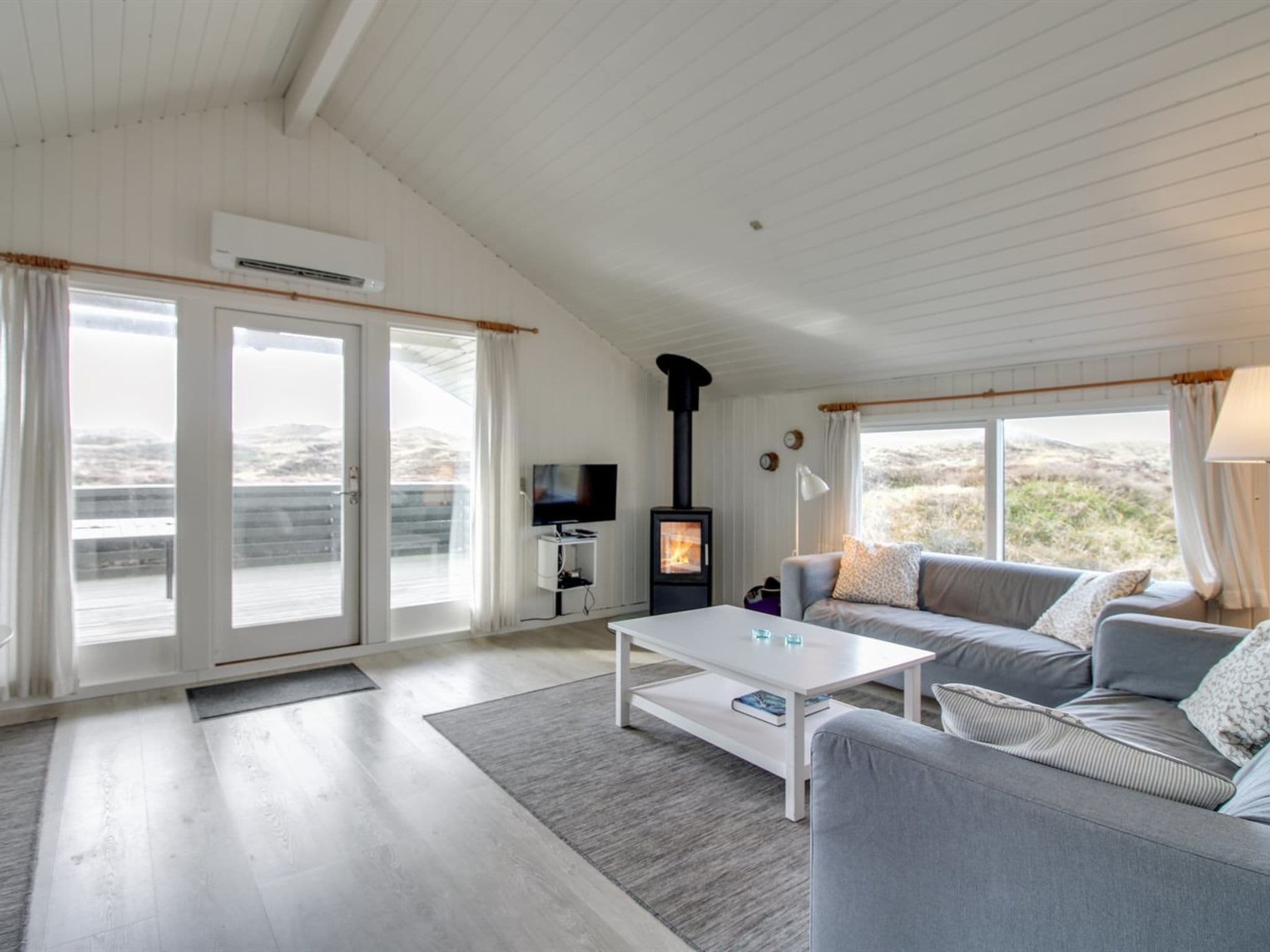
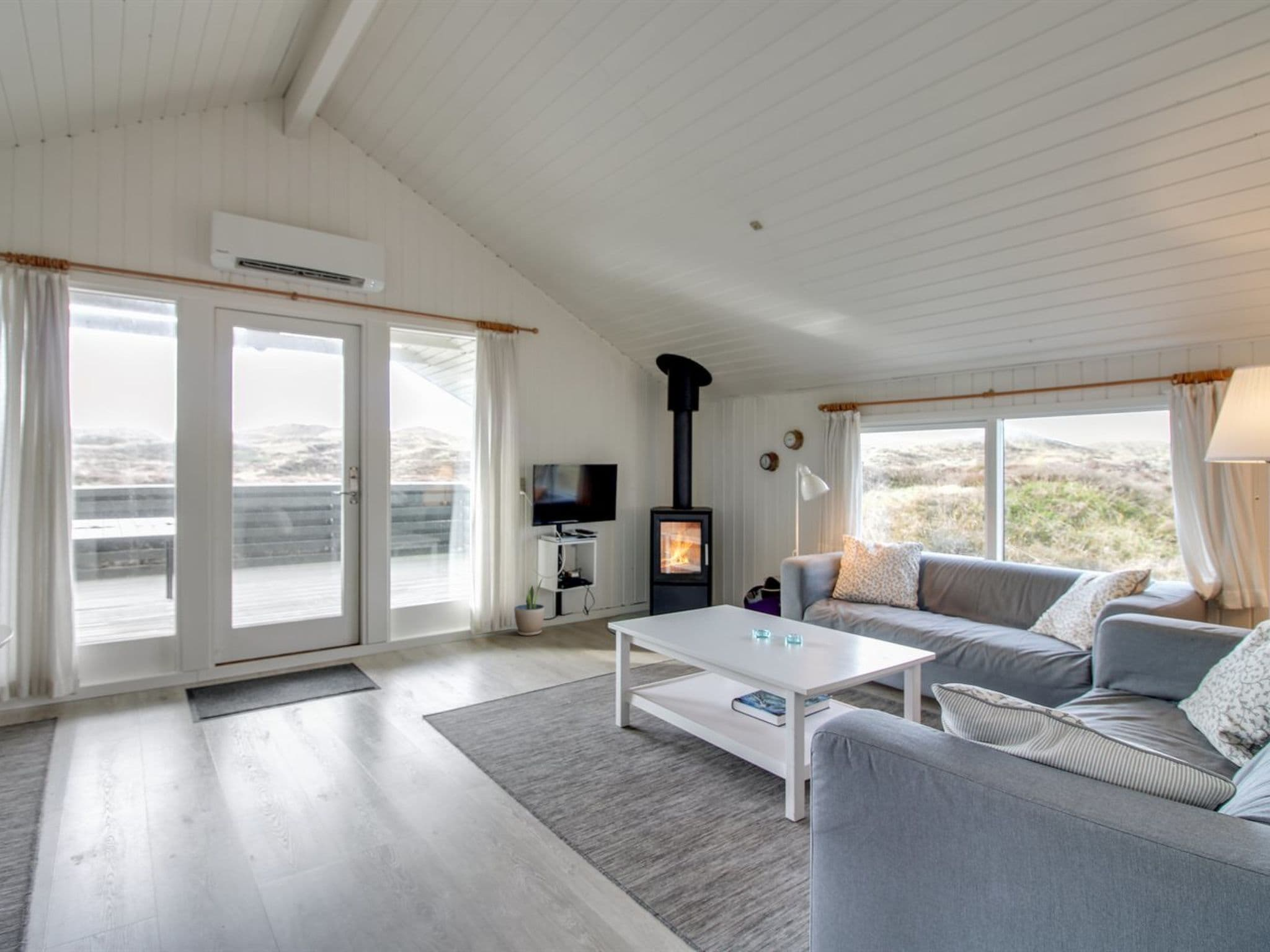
+ potted plant [513,577,545,637]
